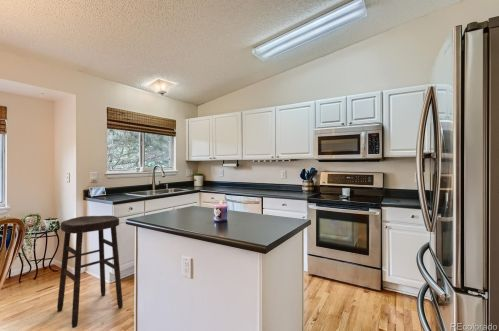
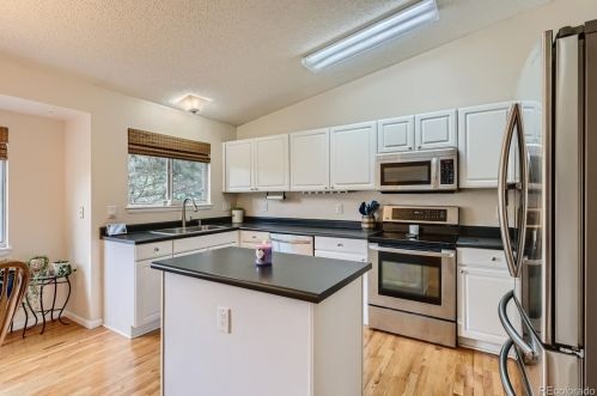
- stool [56,215,124,329]
